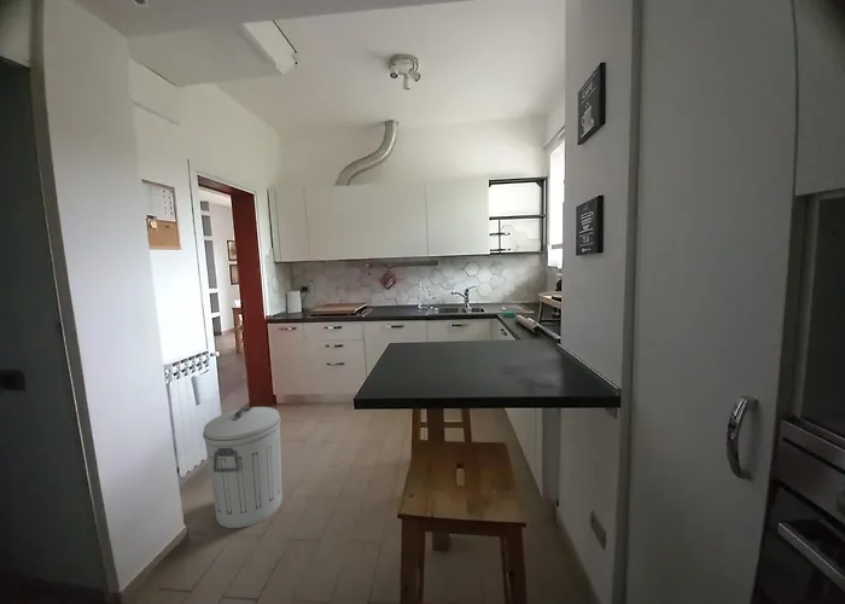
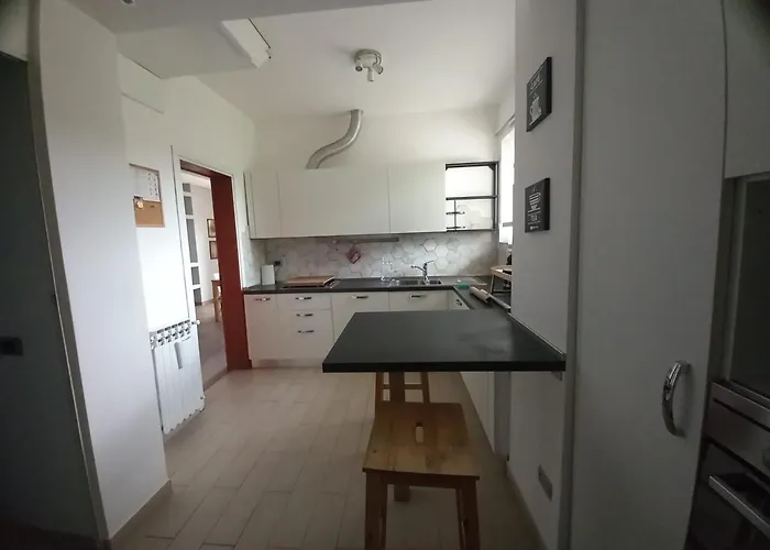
- trash can [202,406,284,529]
